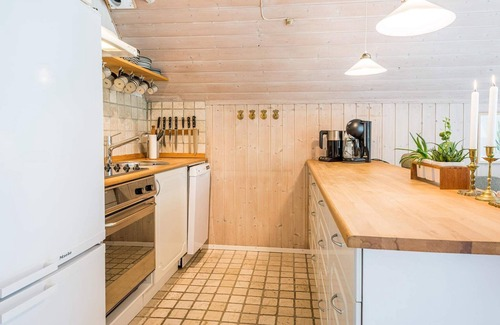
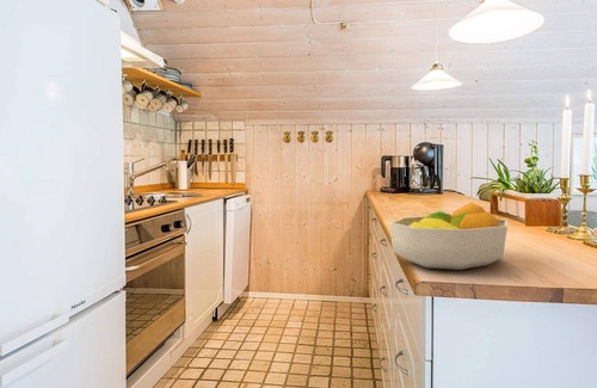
+ fruit bowl [388,201,509,271]
